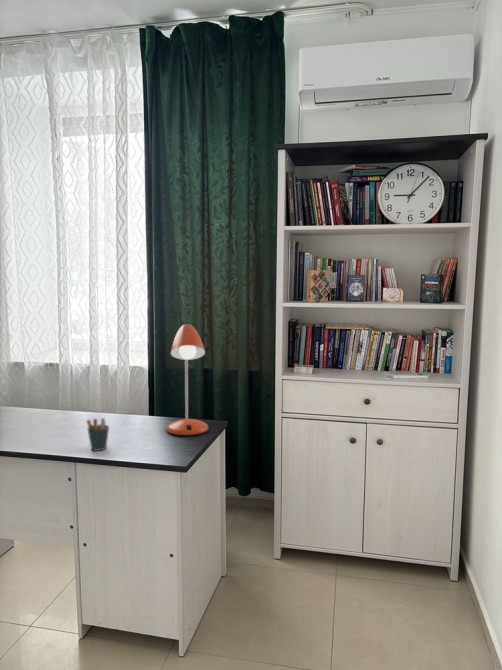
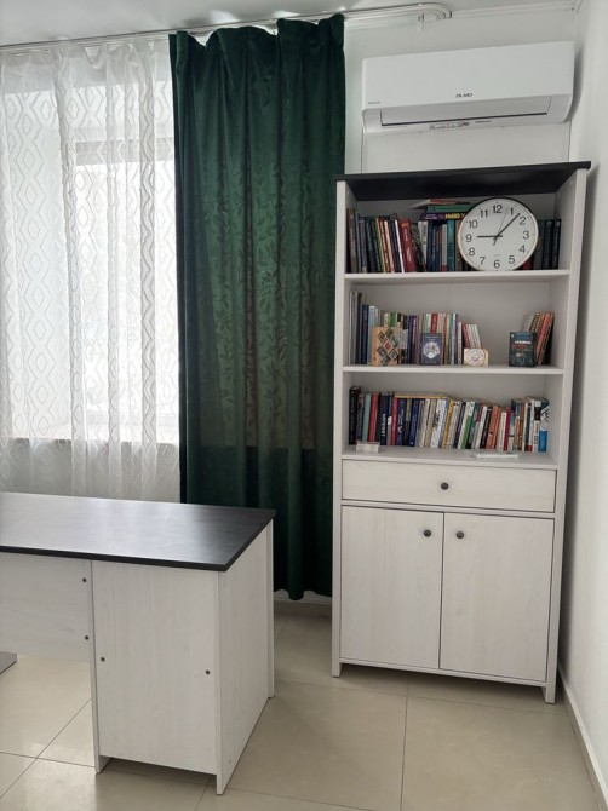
- pen holder [86,417,110,452]
- desk lamp [166,323,209,437]
